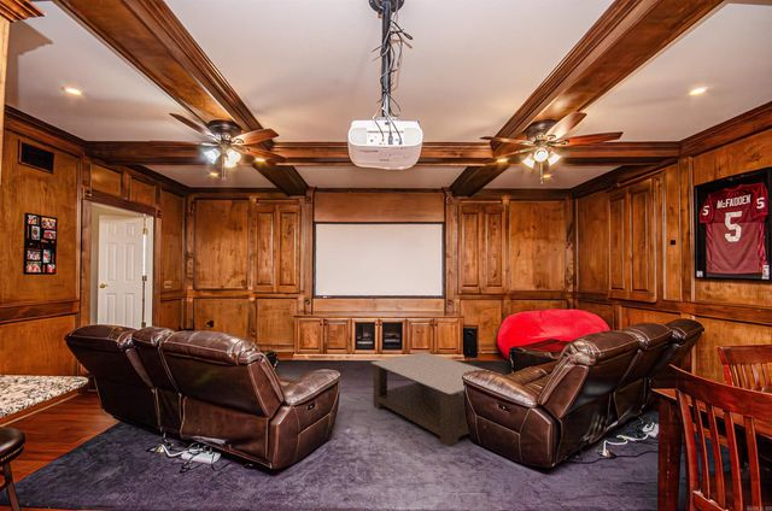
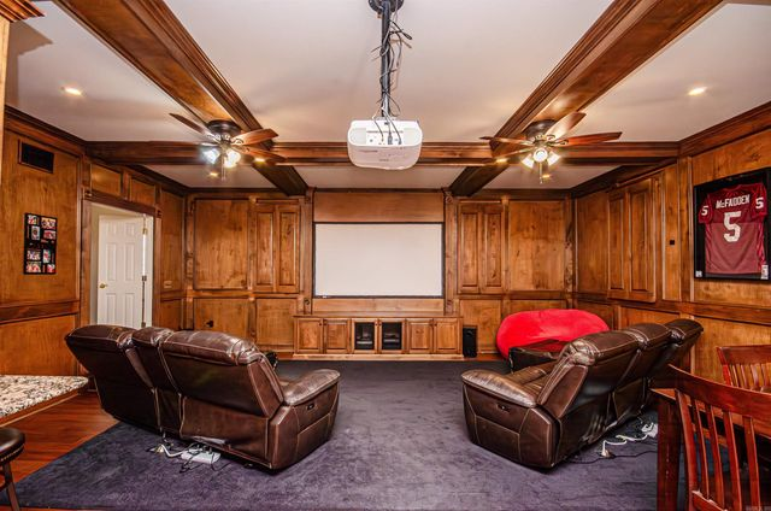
- coffee table [370,351,502,448]
